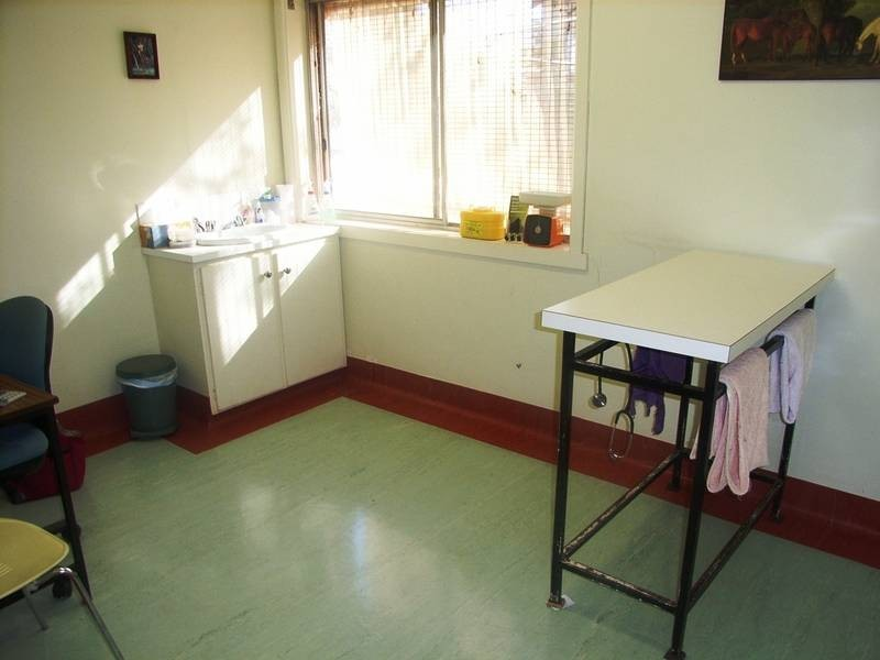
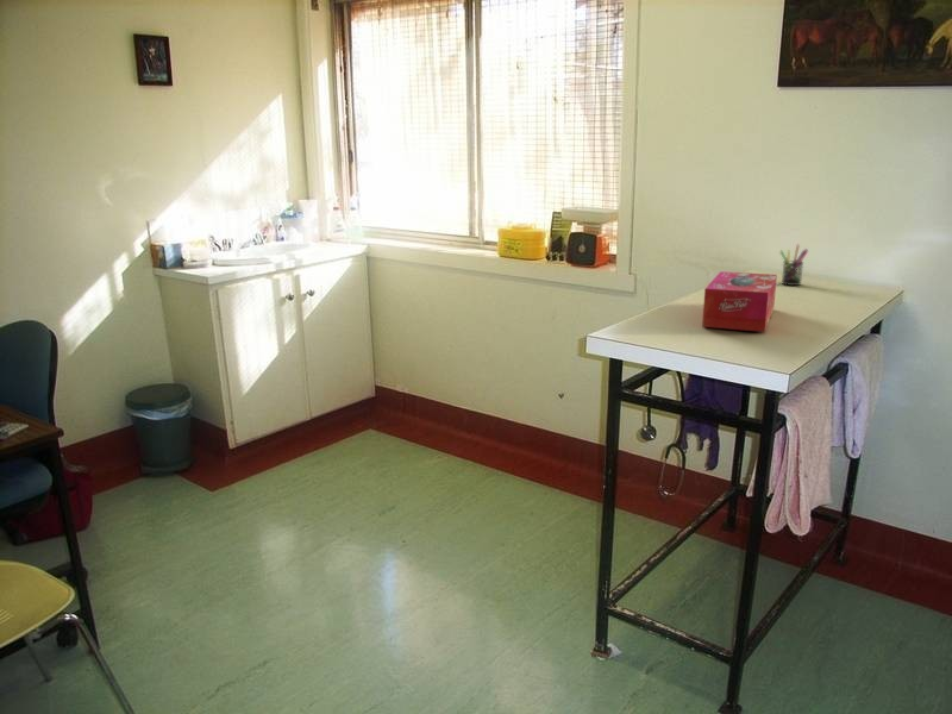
+ pen holder [778,244,809,287]
+ tissue box [701,270,778,333]
